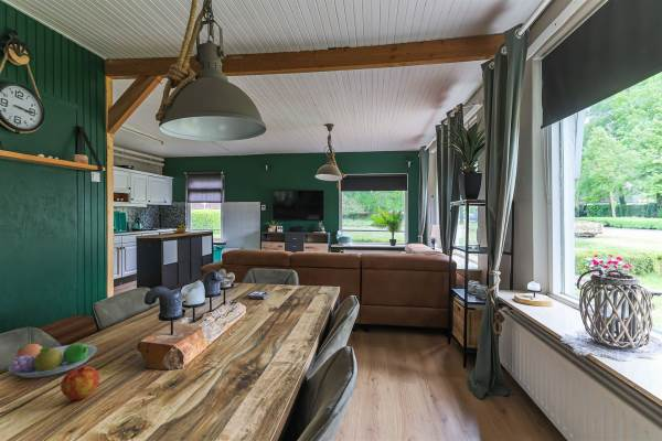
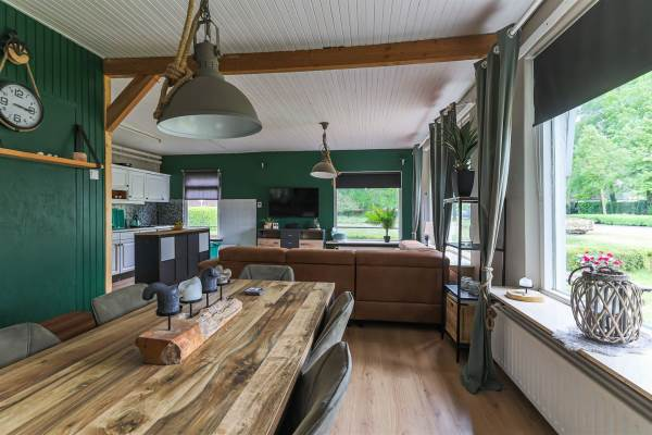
- fruit bowl [7,342,98,379]
- apple [60,365,99,401]
